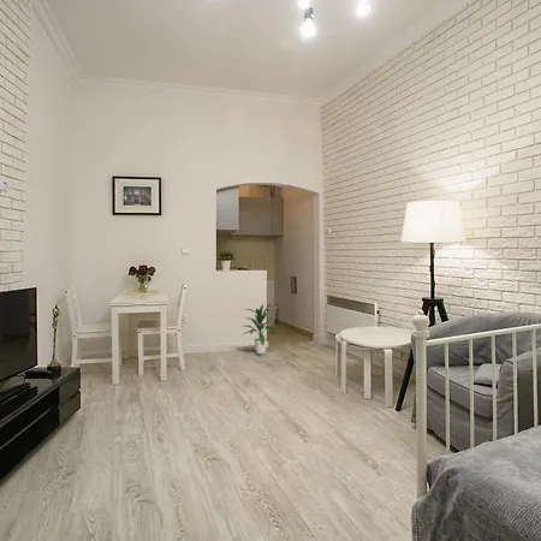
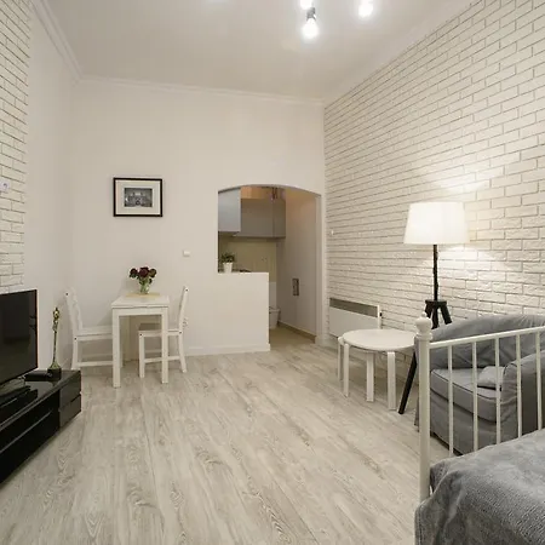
- indoor plant [240,303,278,355]
